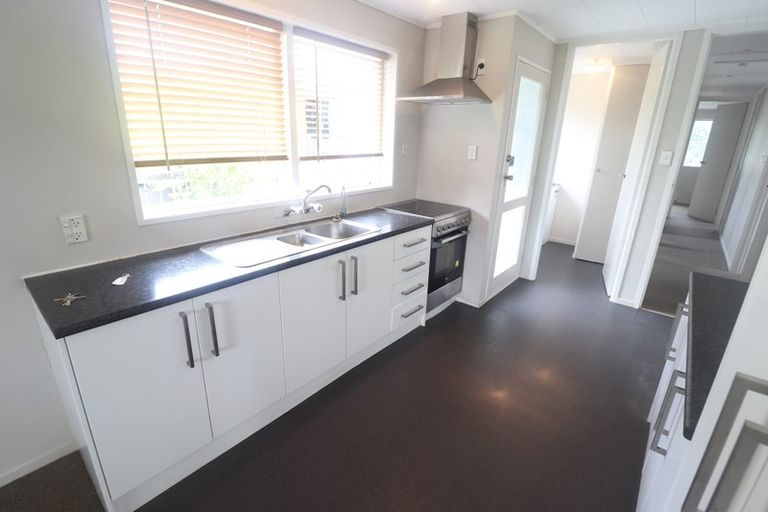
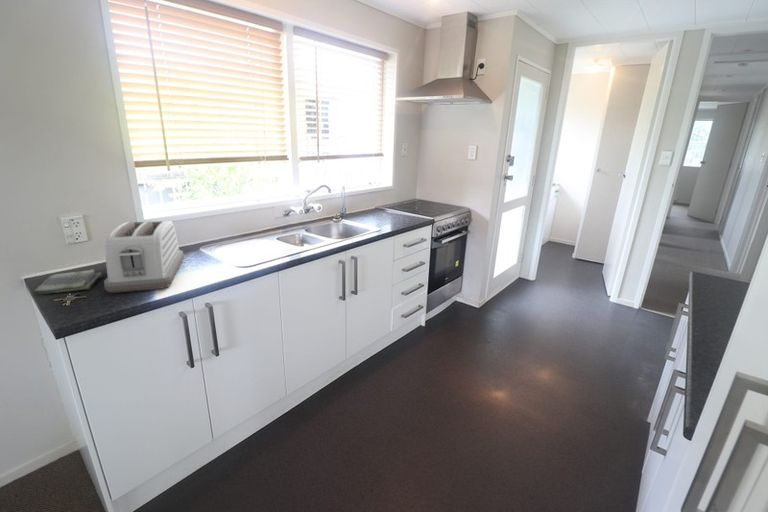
+ toaster [103,220,185,294]
+ dish towel [33,268,103,295]
